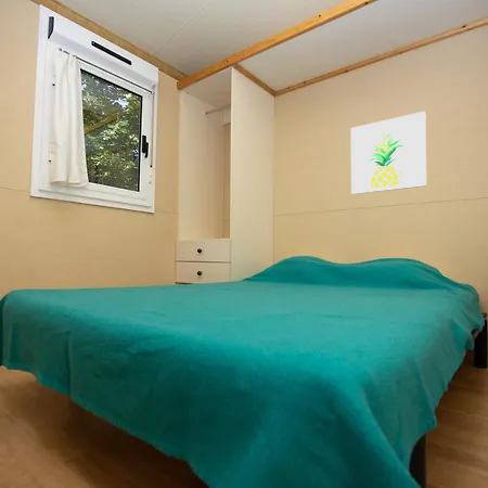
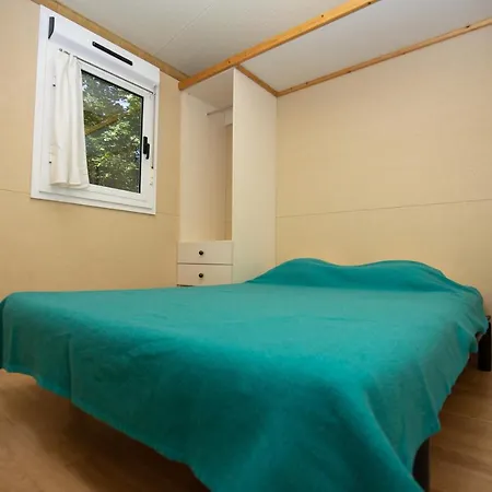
- wall art [350,111,427,195]
